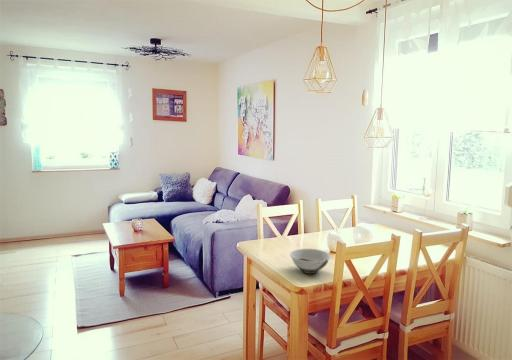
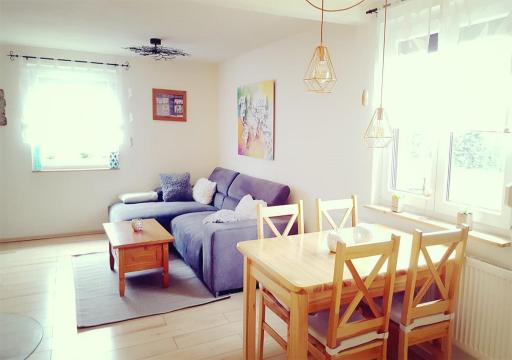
- bowl [289,248,331,275]
